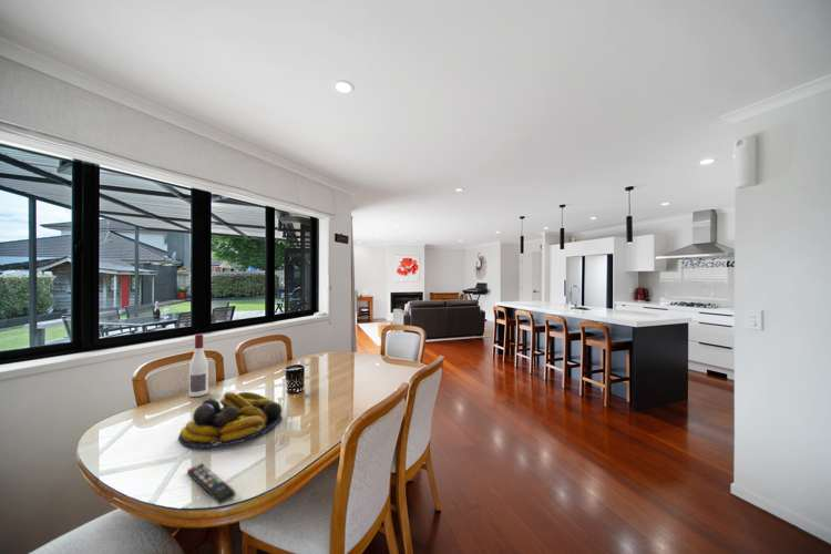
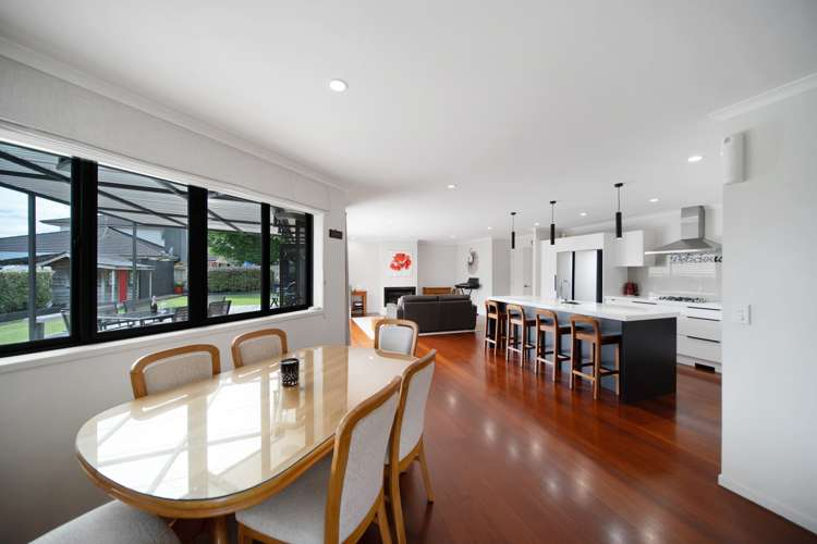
- remote control [186,462,237,506]
- fruit bowl [177,391,284,449]
- alcohol [188,334,209,398]
